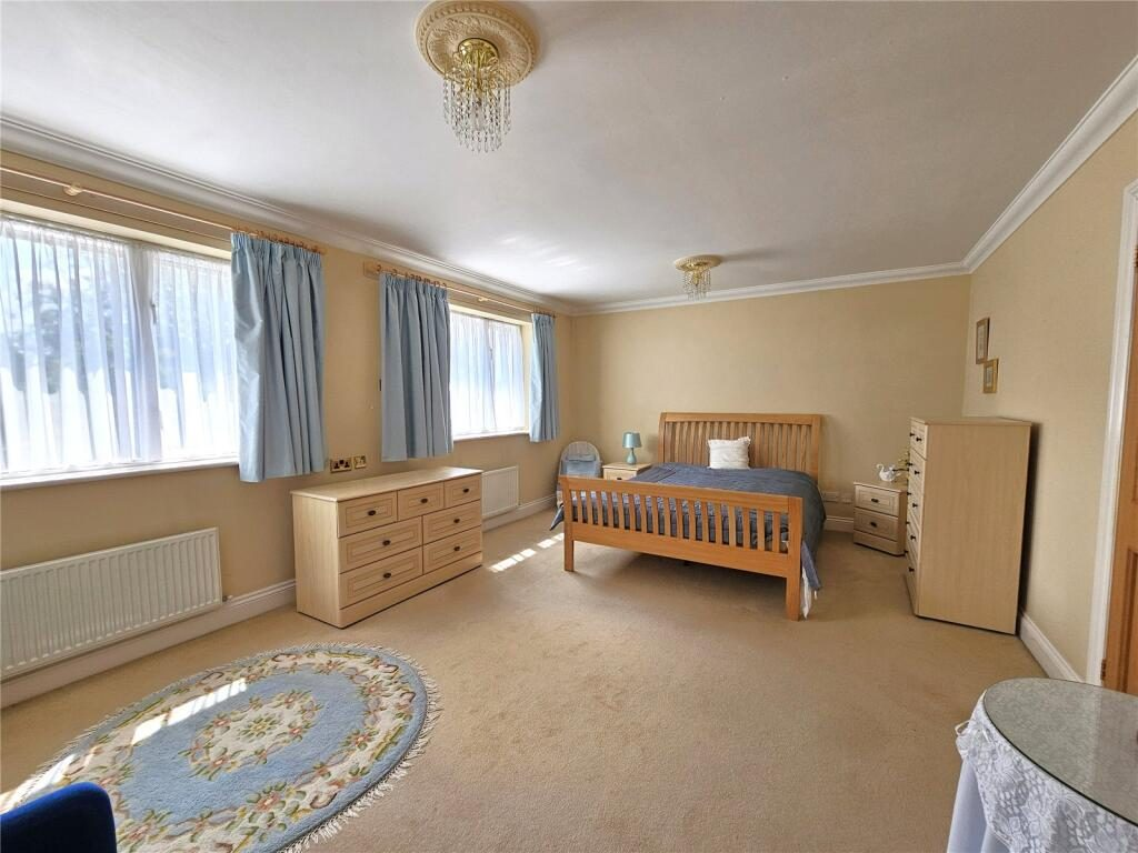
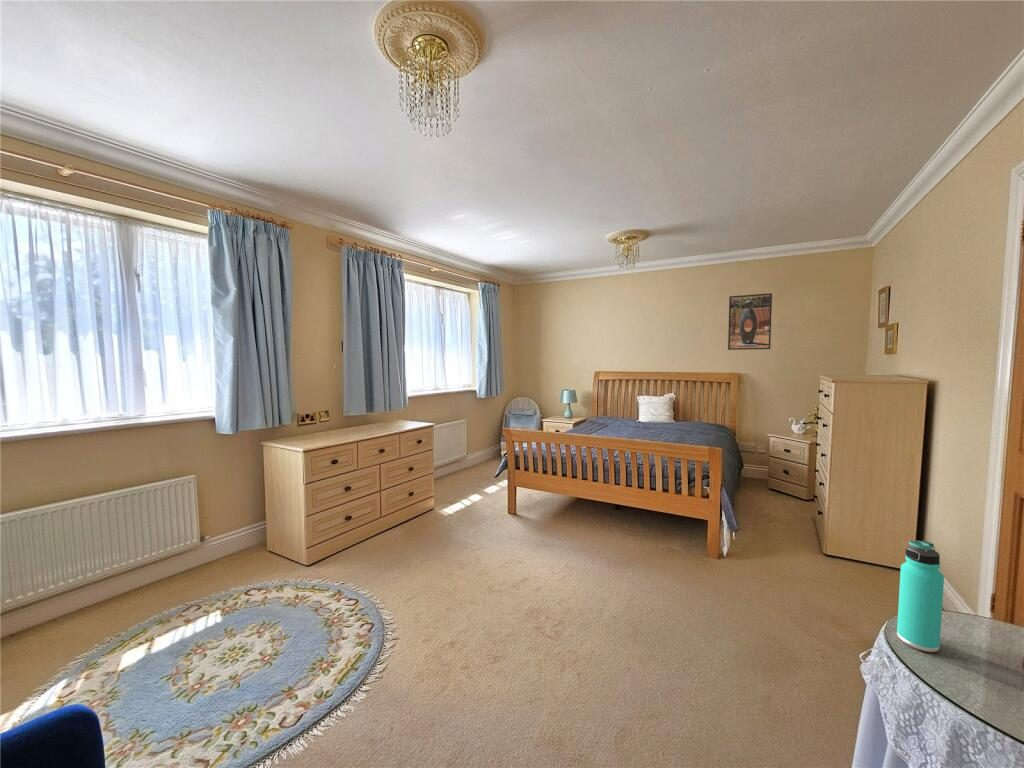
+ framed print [727,292,773,351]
+ thermos bottle [896,540,945,653]
